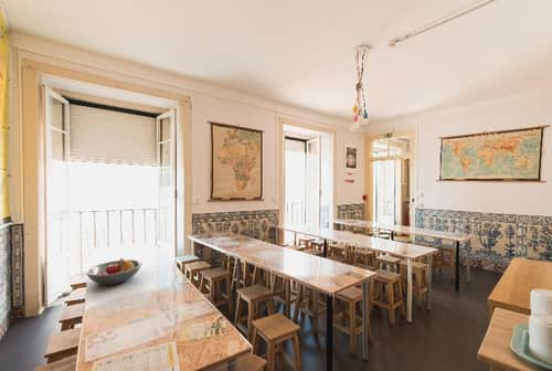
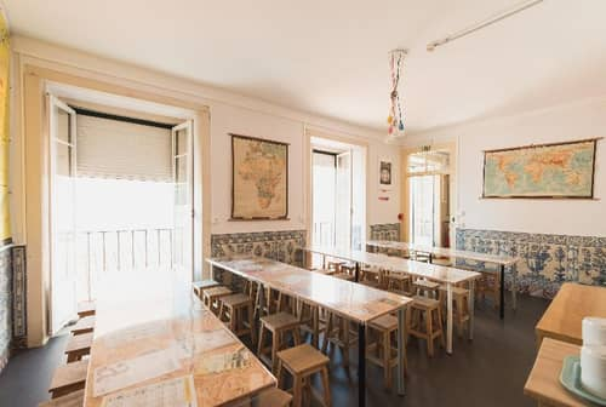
- fruit bowl [85,257,142,286]
